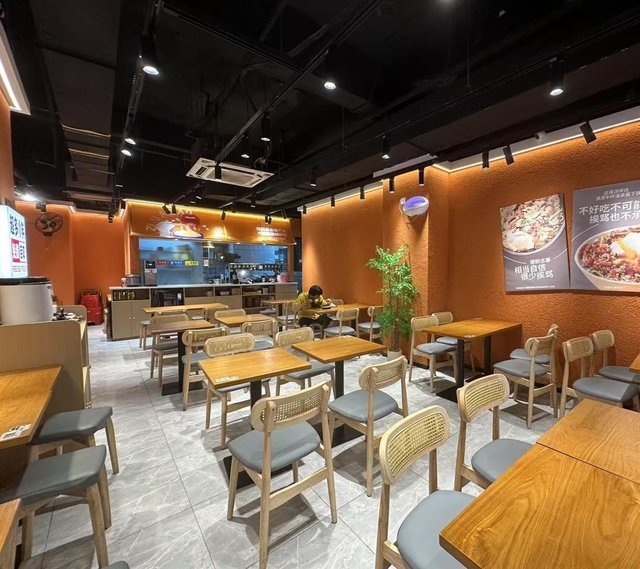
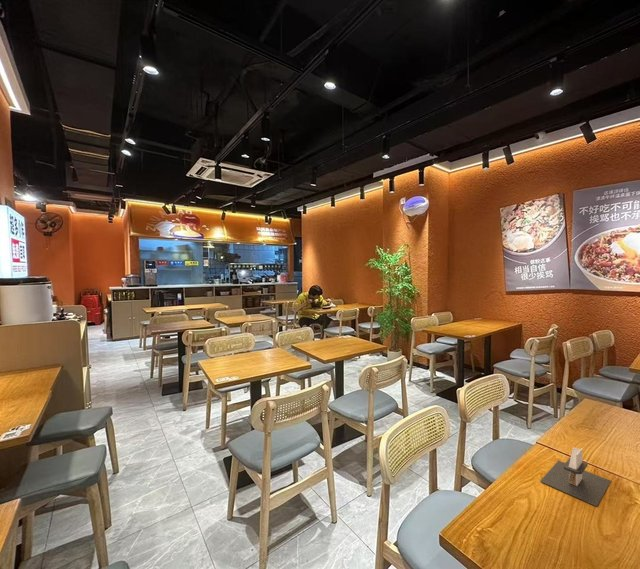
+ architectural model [540,446,612,507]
